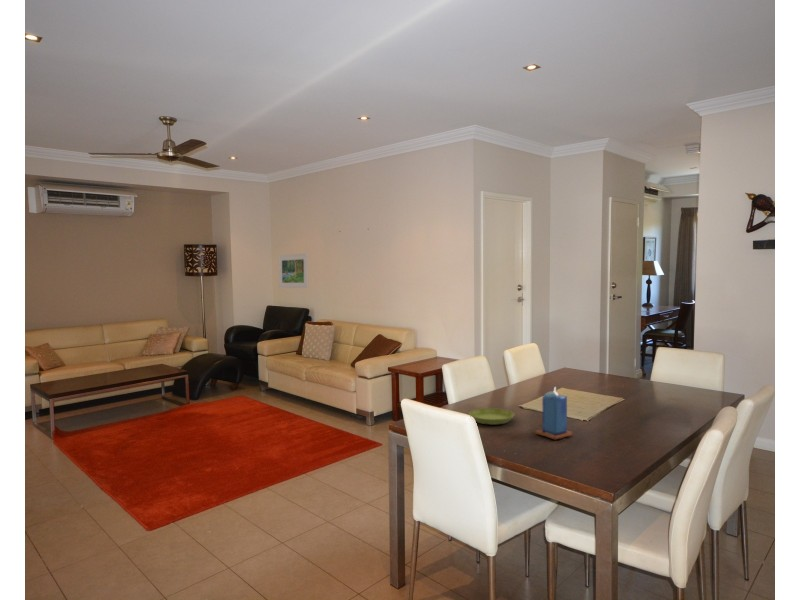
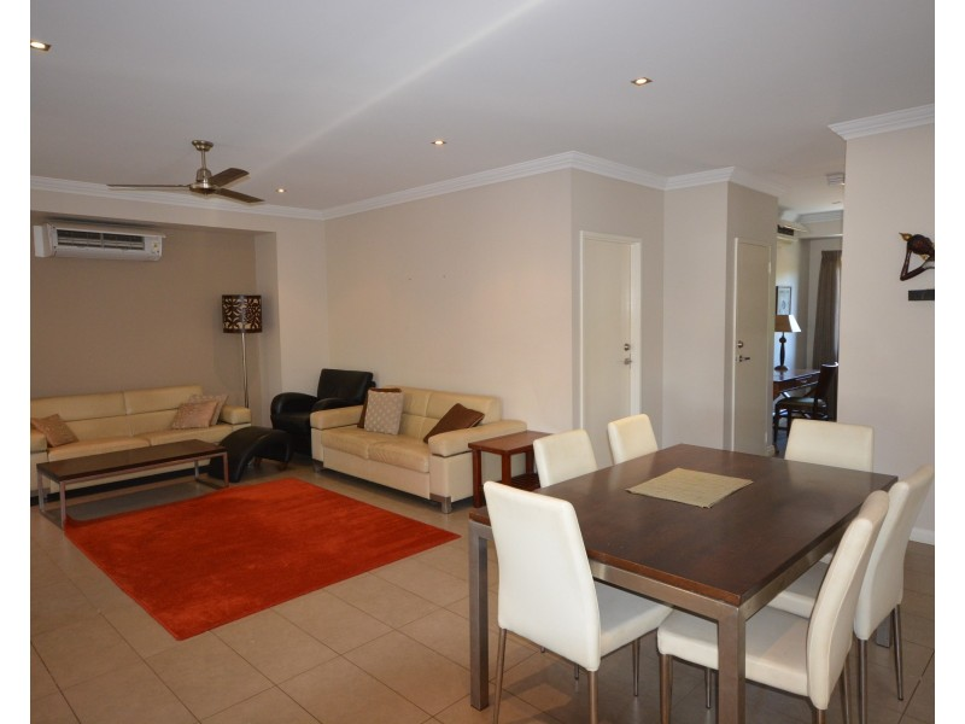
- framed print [278,252,309,289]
- saucer [468,407,515,425]
- candle [534,386,573,441]
